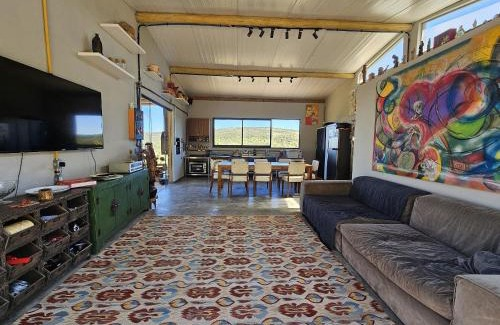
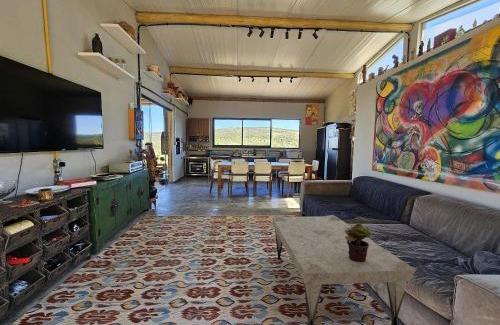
+ potted plant [345,222,373,262]
+ coffee table [271,214,417,325]
